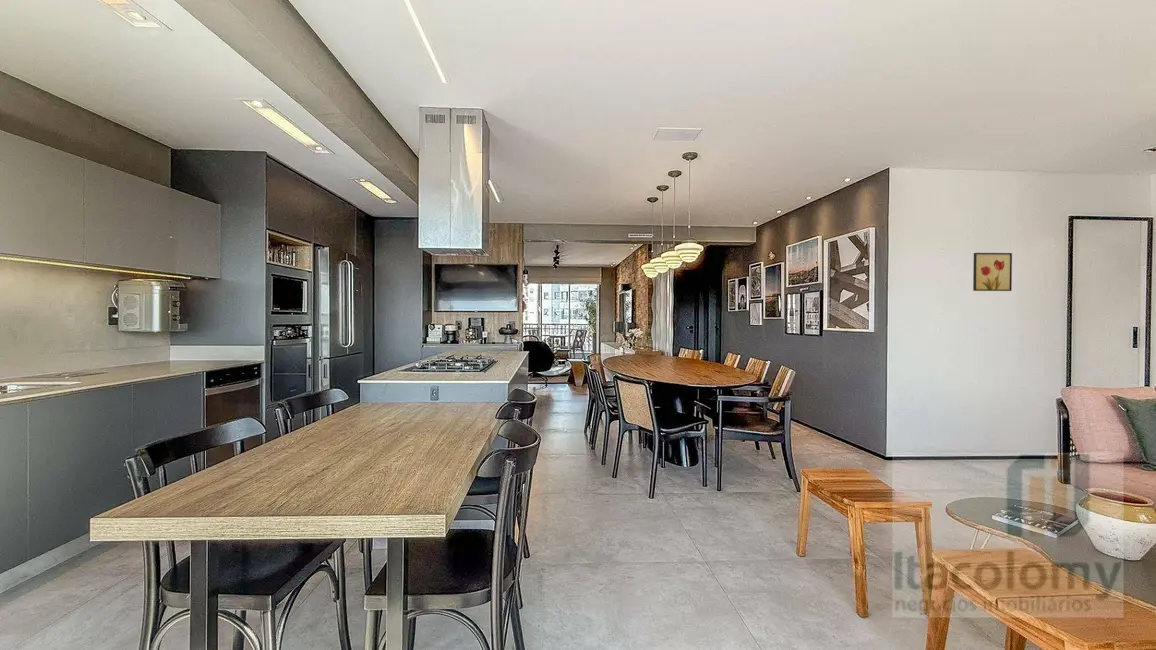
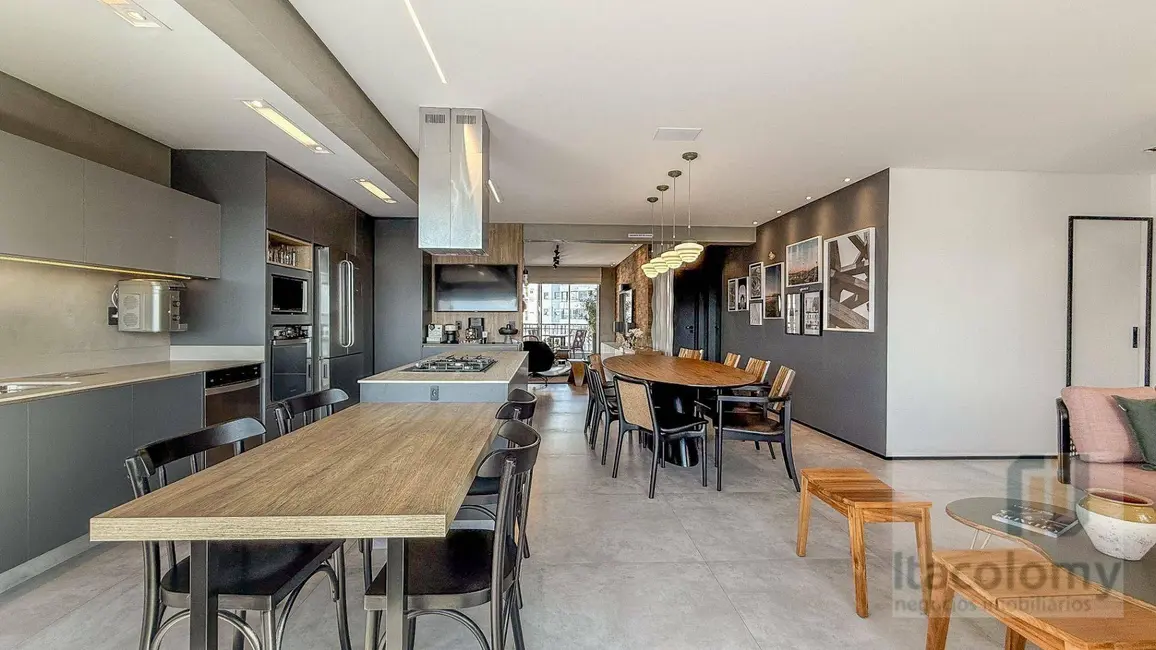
- wall art [972,252,1013,292]
